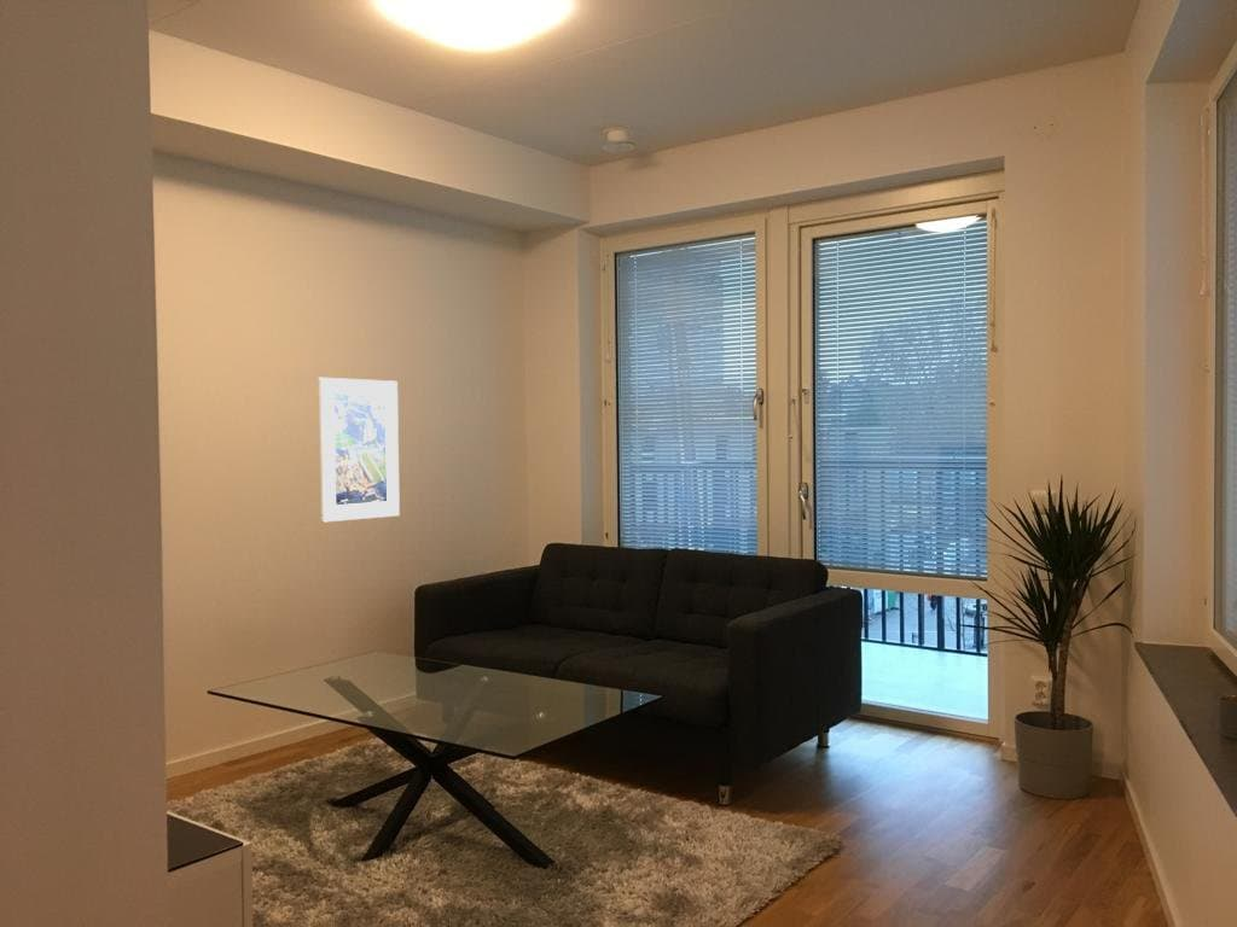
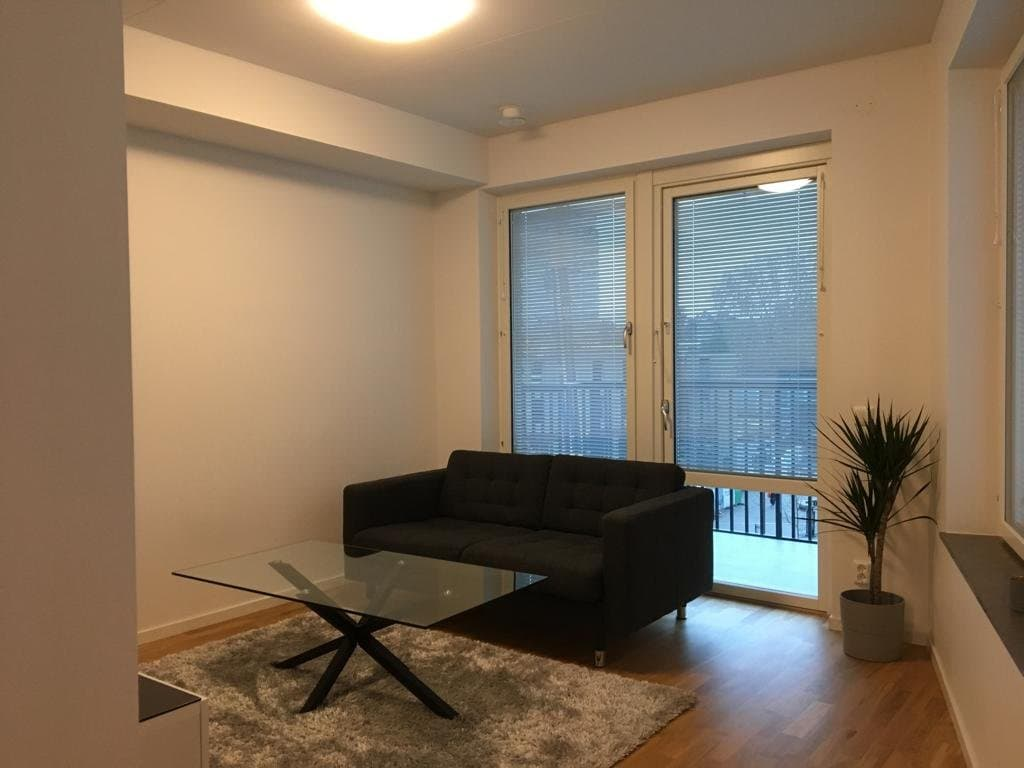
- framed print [318,377,401,523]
